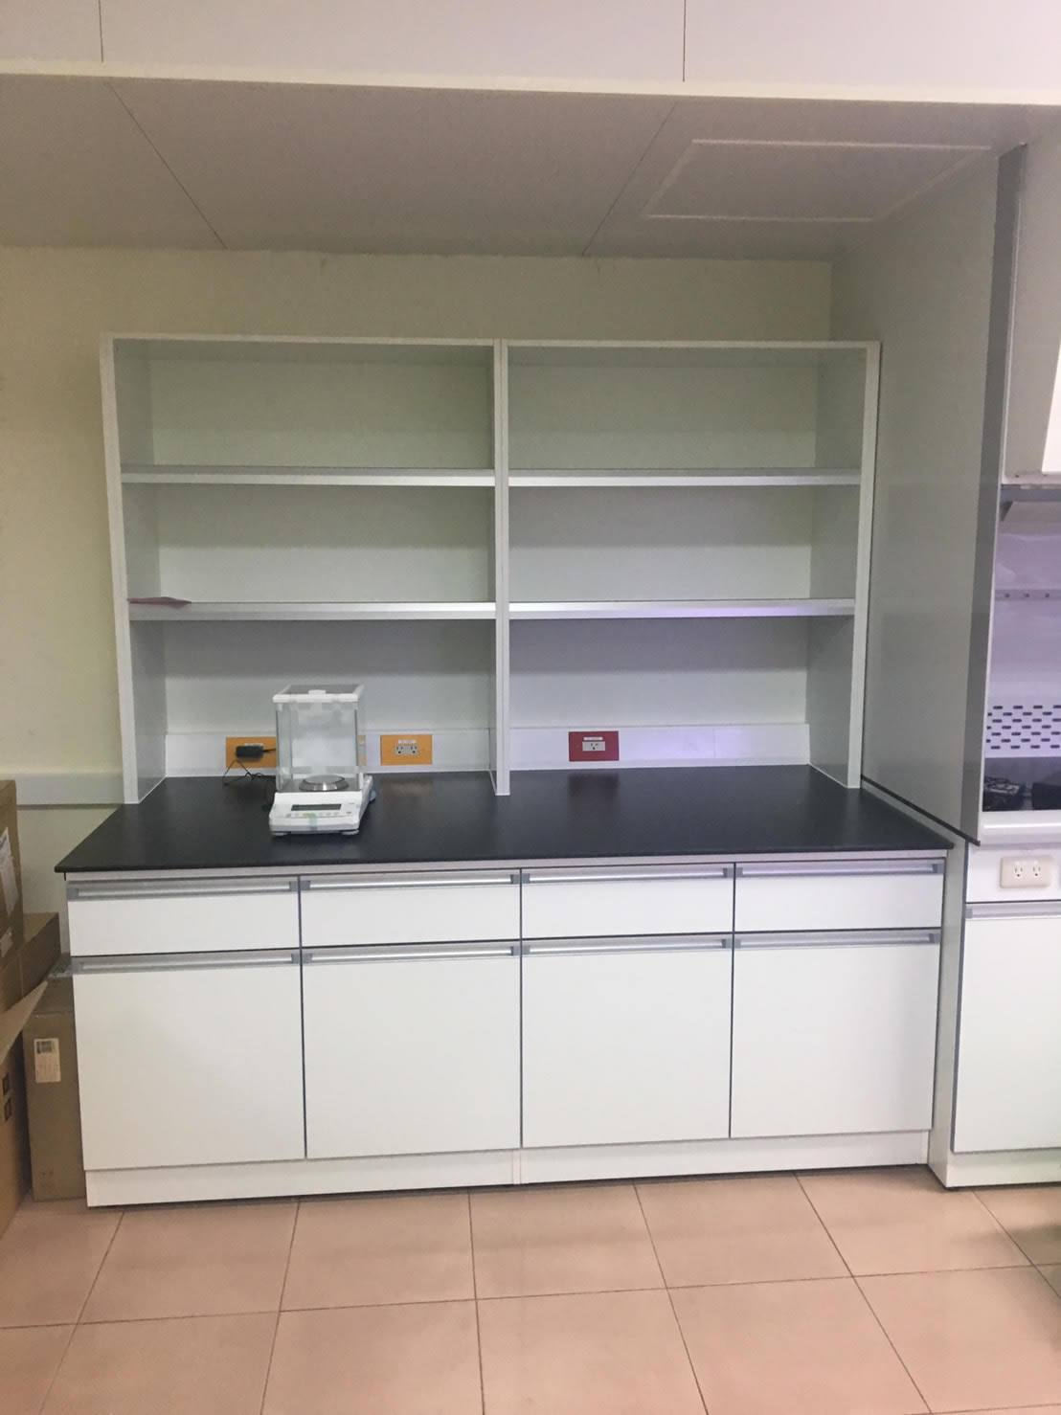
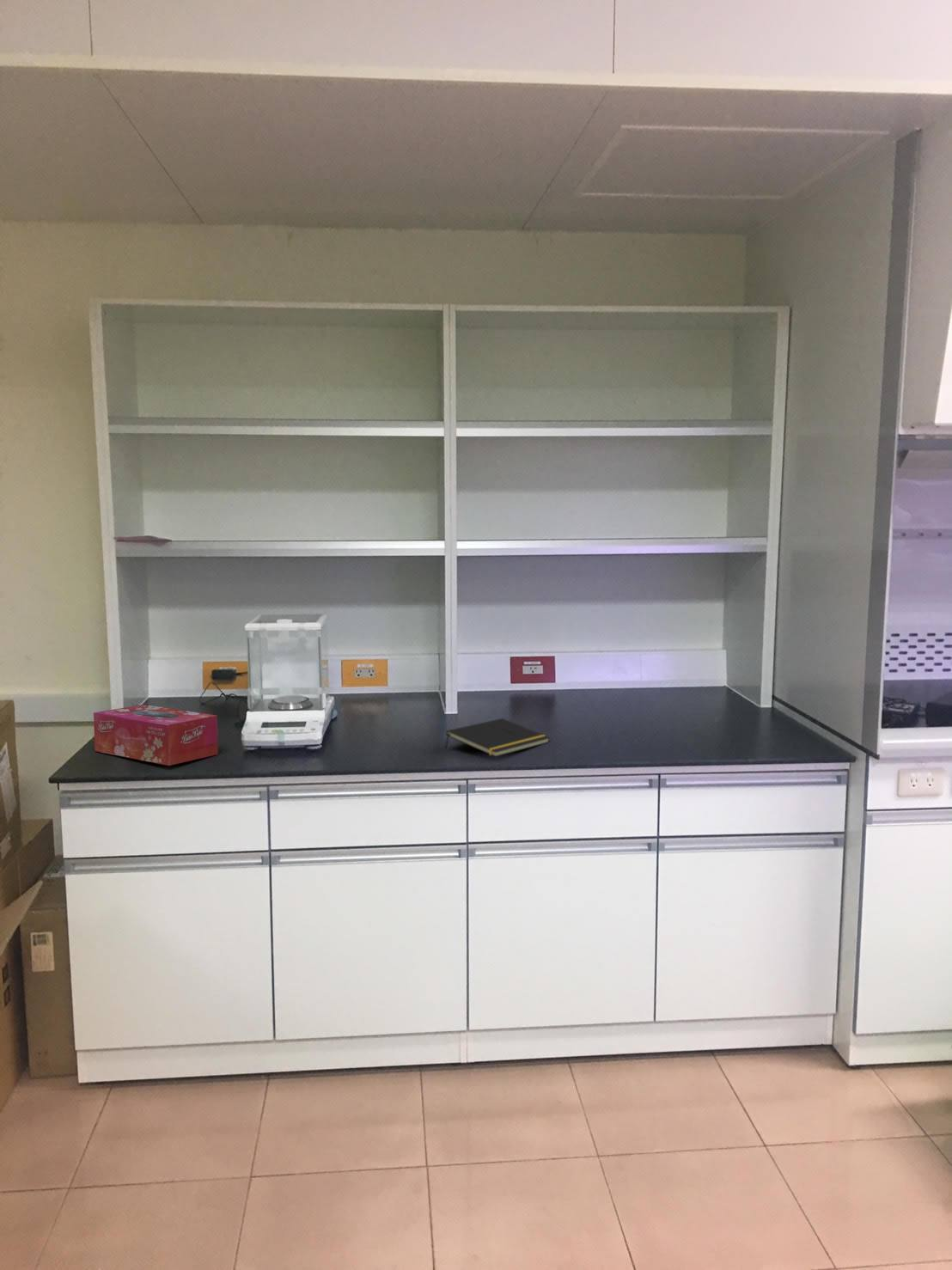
+ notepad [444,717,551,758]
+ tissue box [93,704,219,766]
